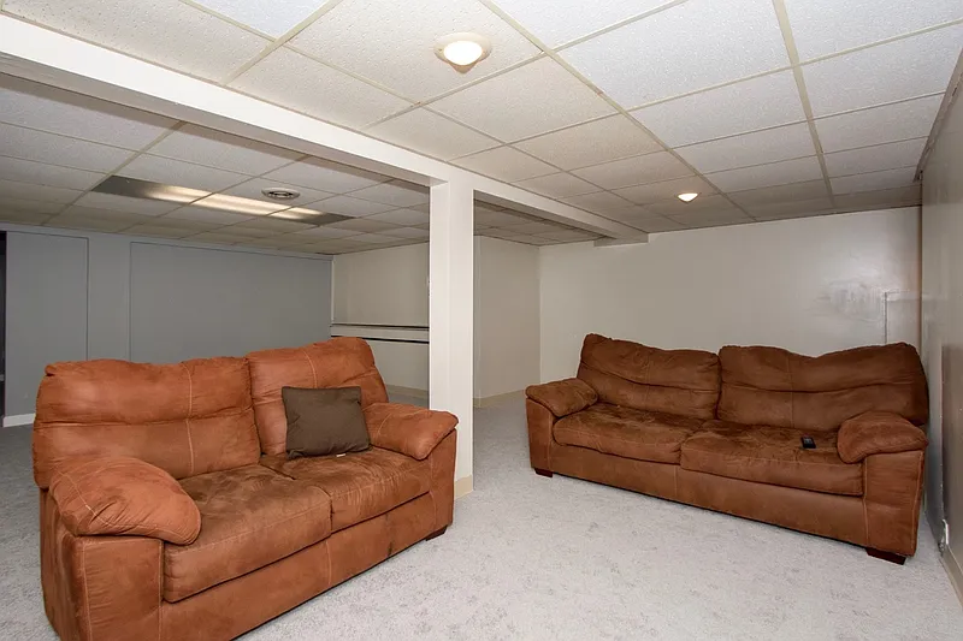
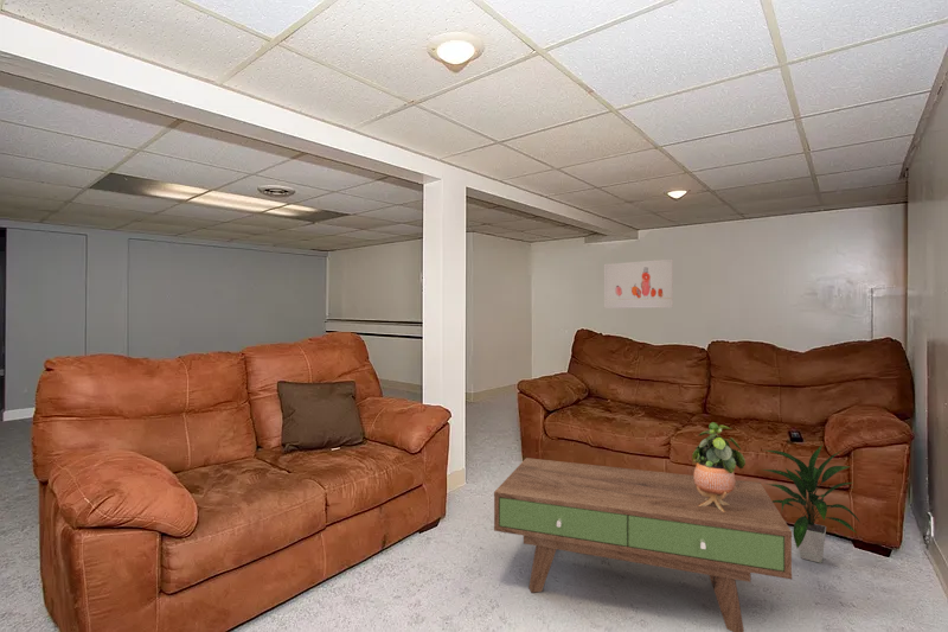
+ wall art [603,258,674,309]
+ indoor plant [761,443,861,564]
+ coffee table [493,457,793,632]
+ potted plant [691,421,747,512]
